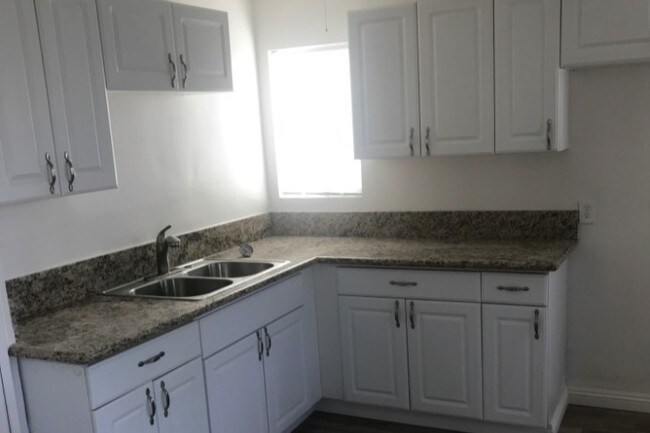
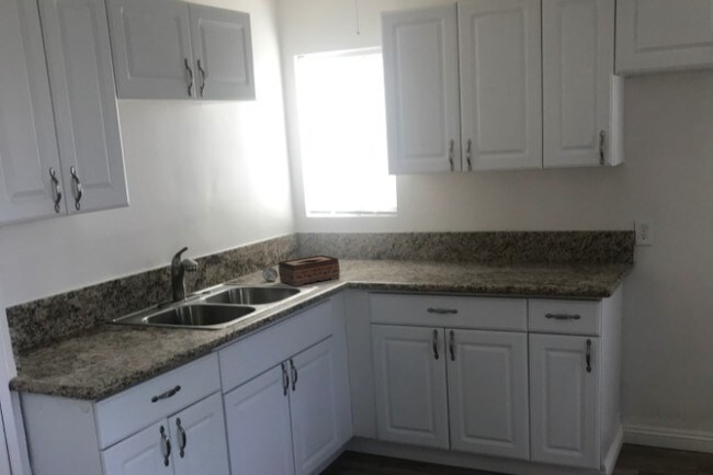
+ tissue box [278,253,341,287]
